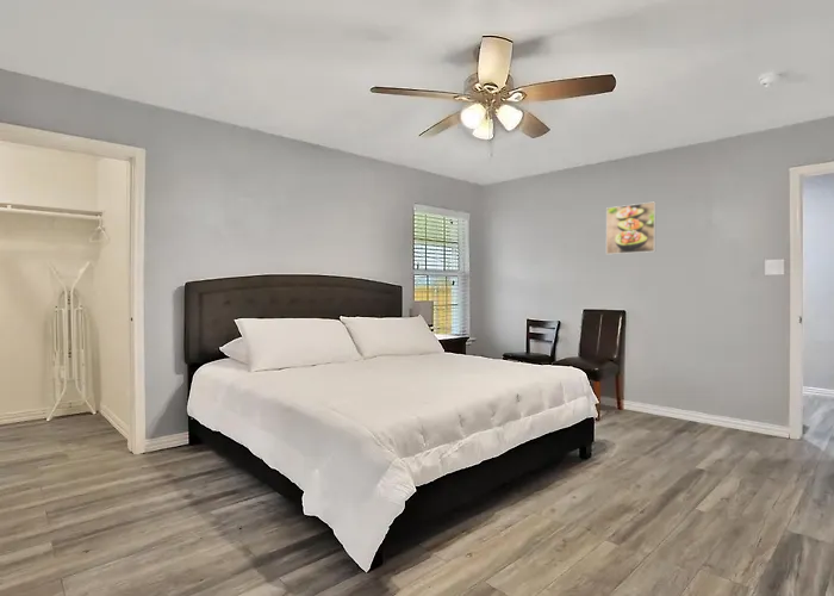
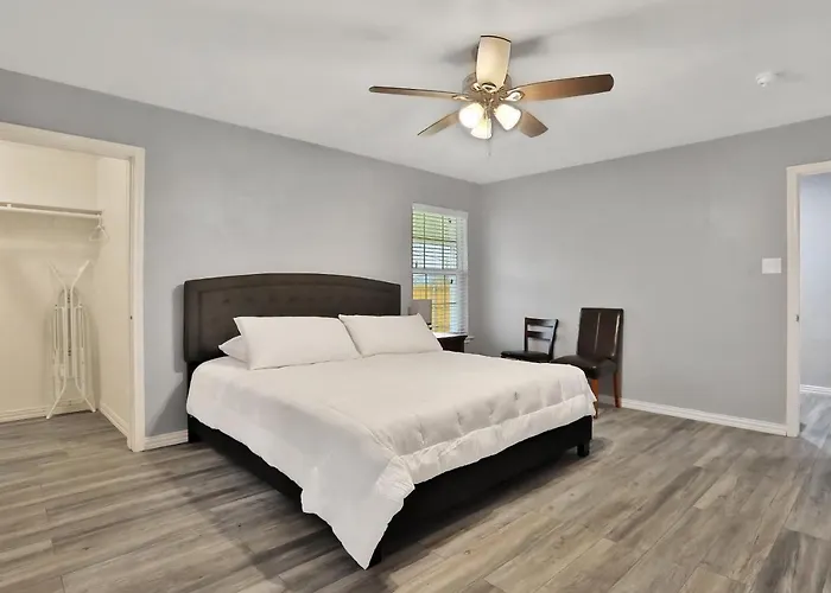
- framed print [605,200,658,255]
